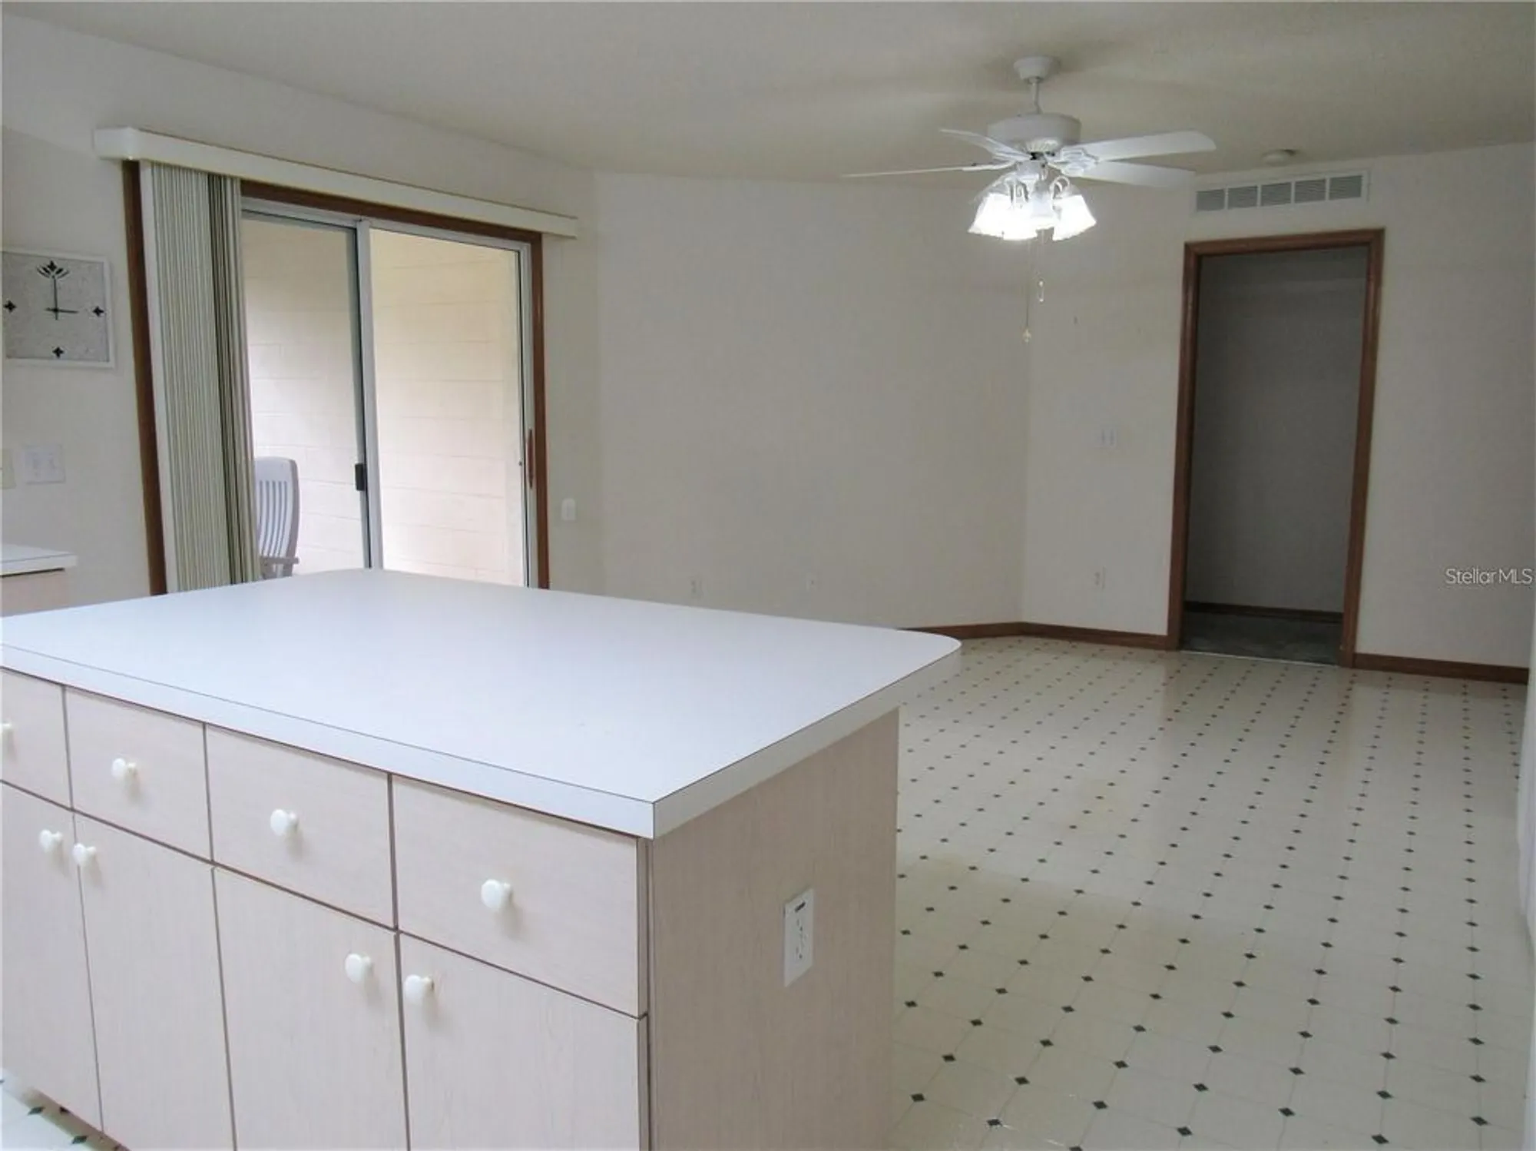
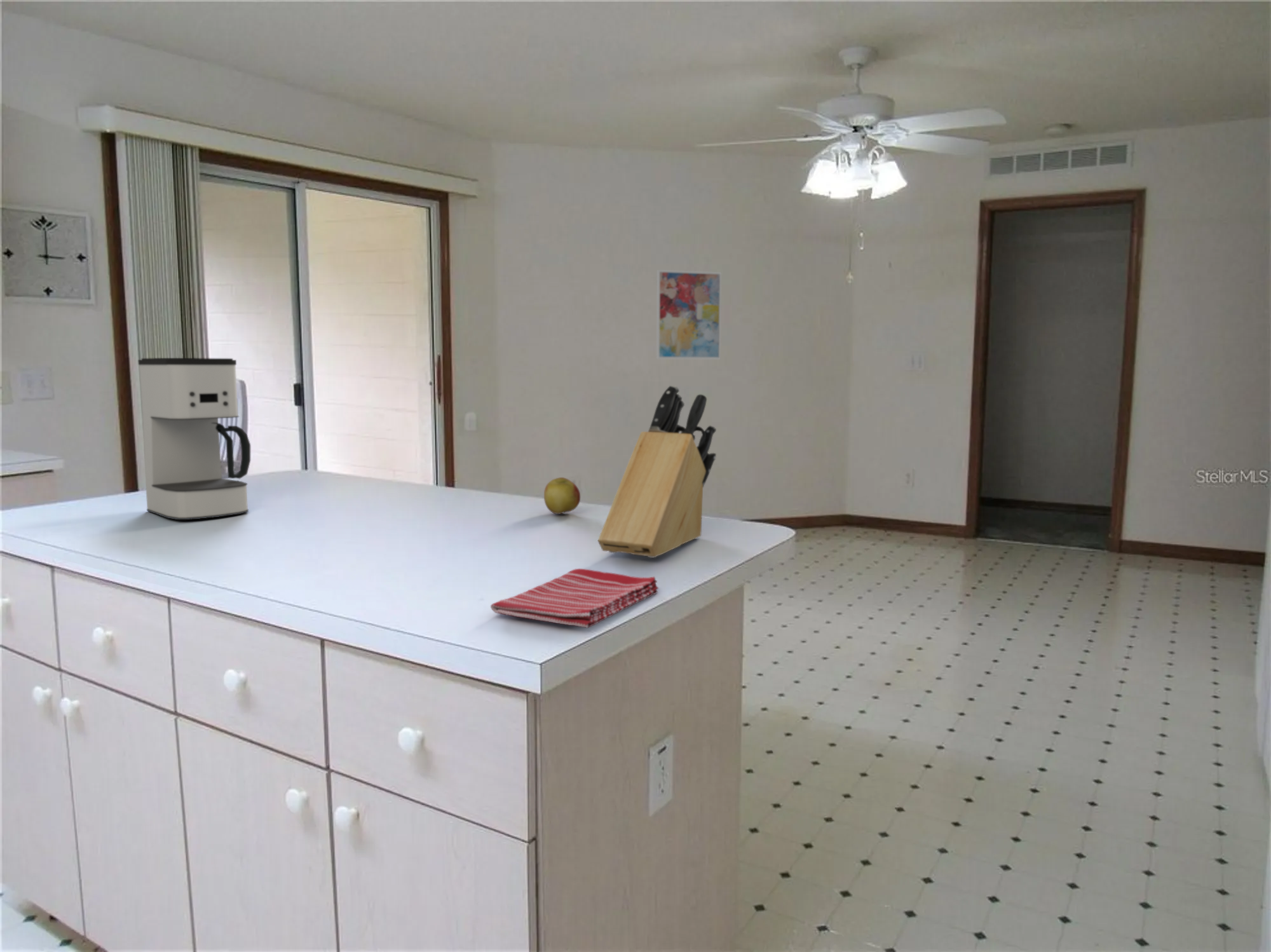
+ coffee maker [137,357,251,520]
+ knife block [597,384,717,559]
+ wall art [656,269,722,360]
+ dish towel [490,568,659,629]
+ apple [543,477,581,515]
